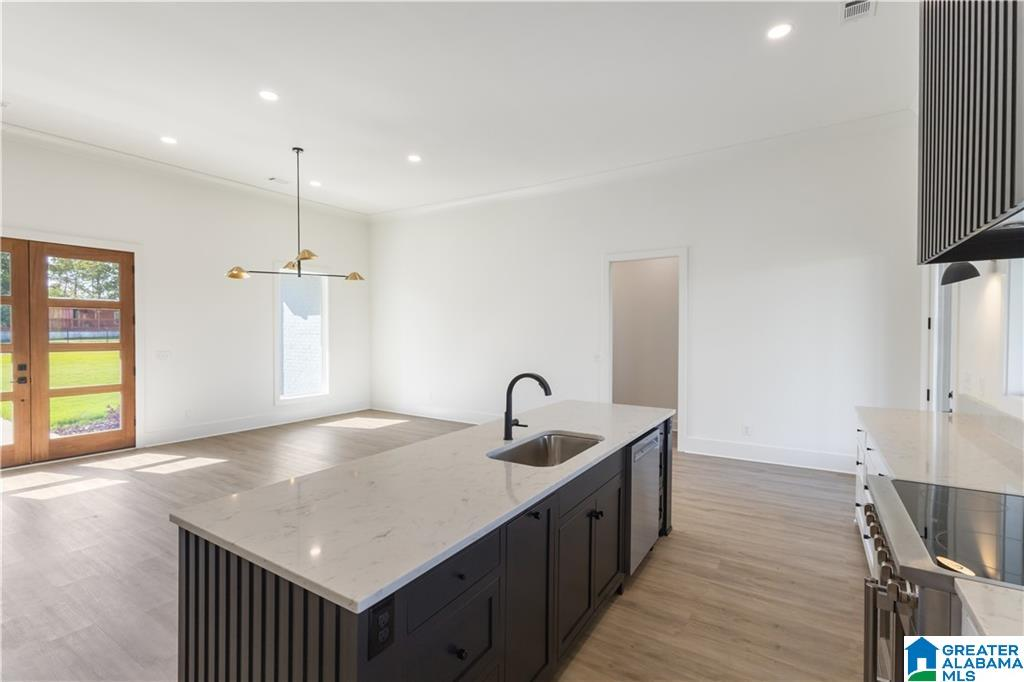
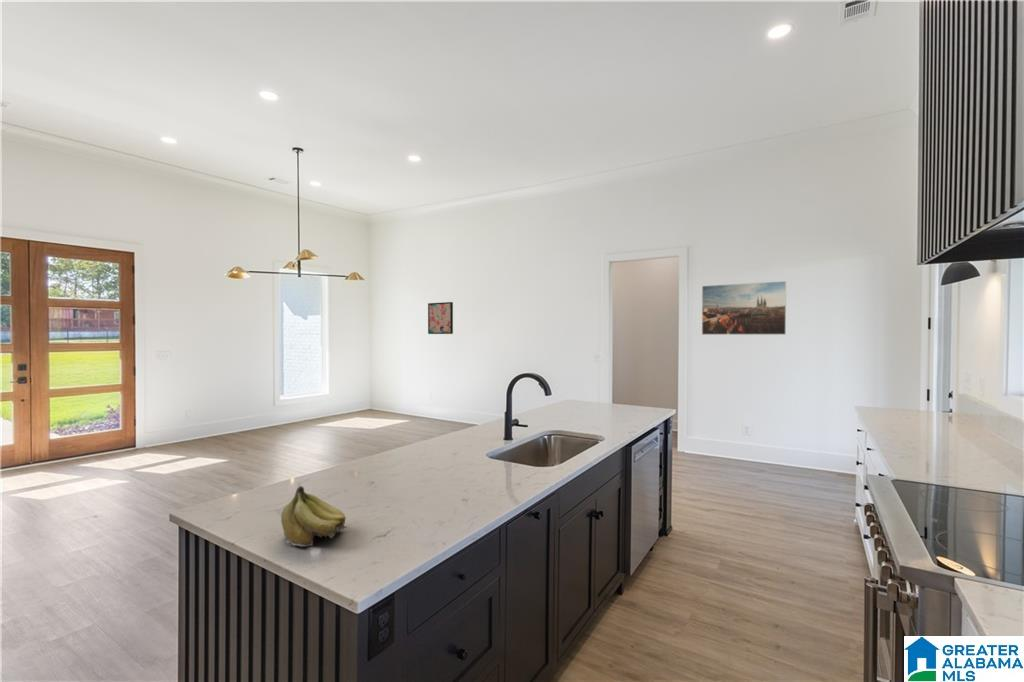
+ fruit [280,485,348,547]
+ wall art [427,301,454,335]
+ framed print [701,280,787,336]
